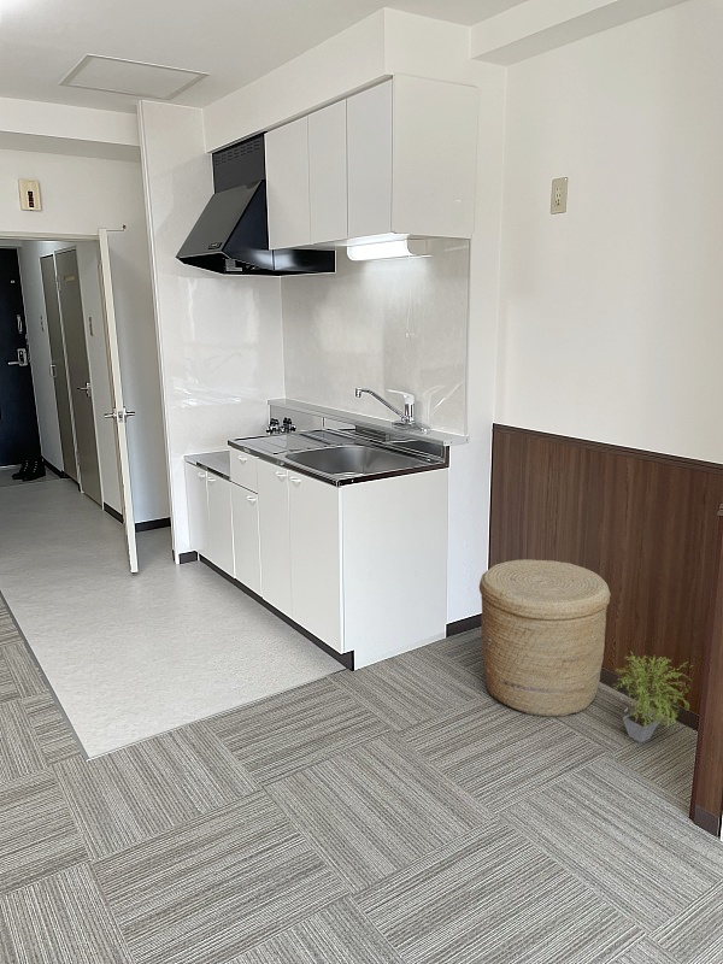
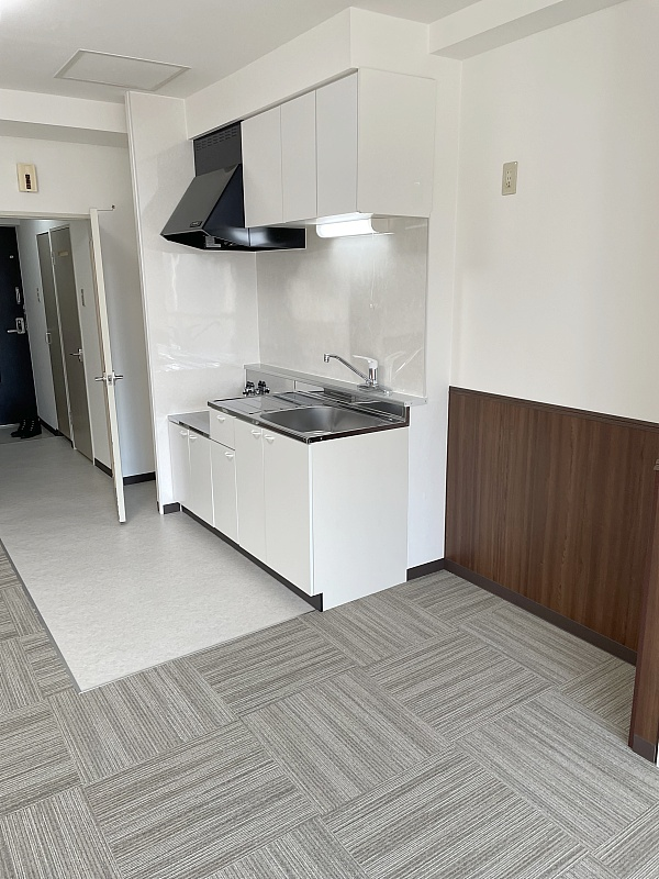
- basket [478,558,612,718]
- potted plant [611,649,694,745]
